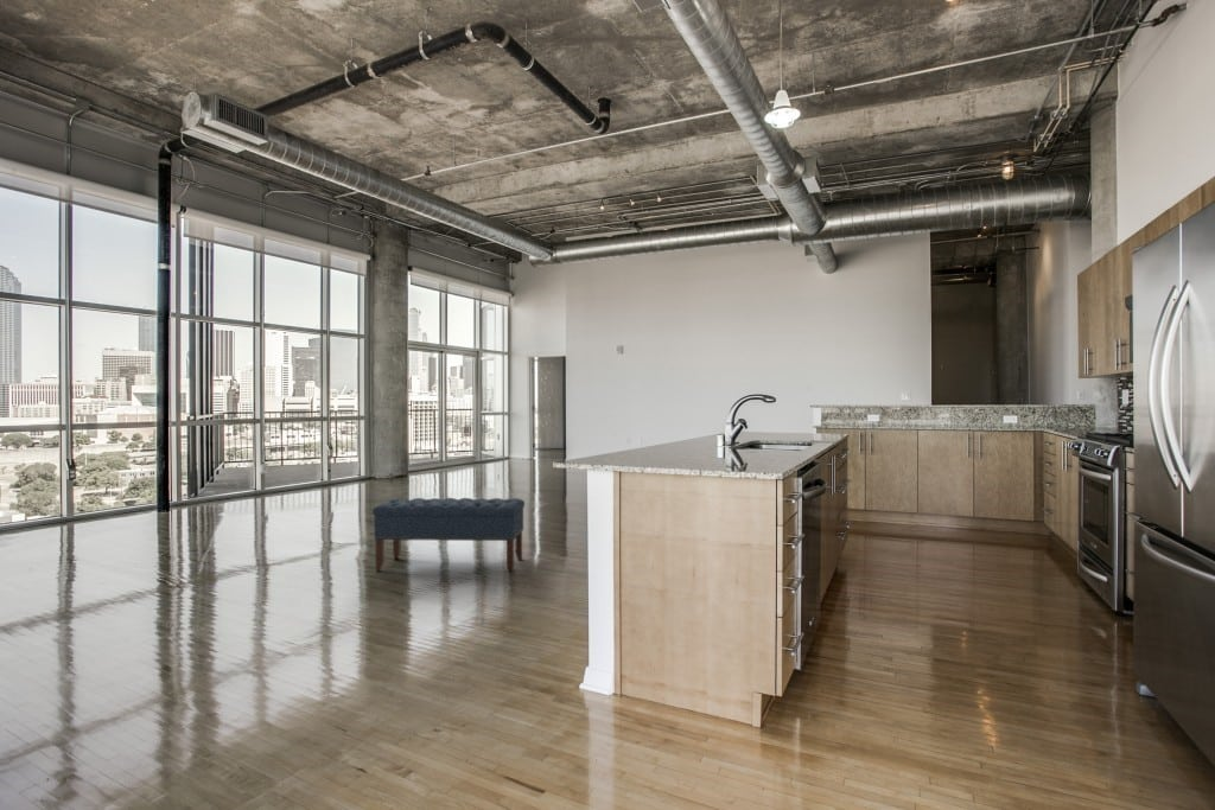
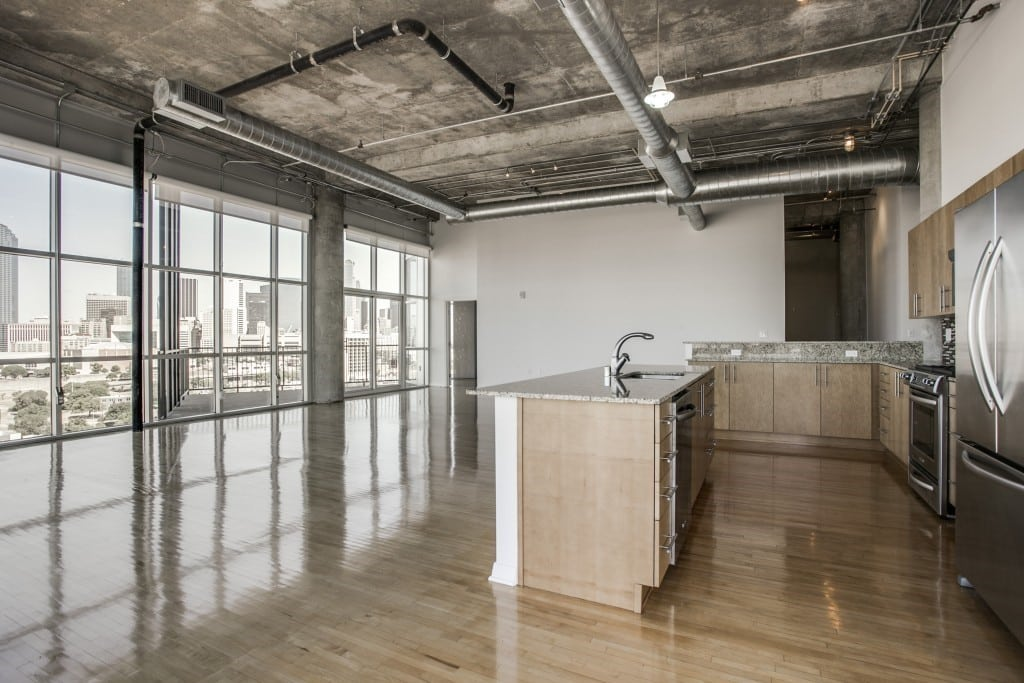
- bench [371,497,526,573]
